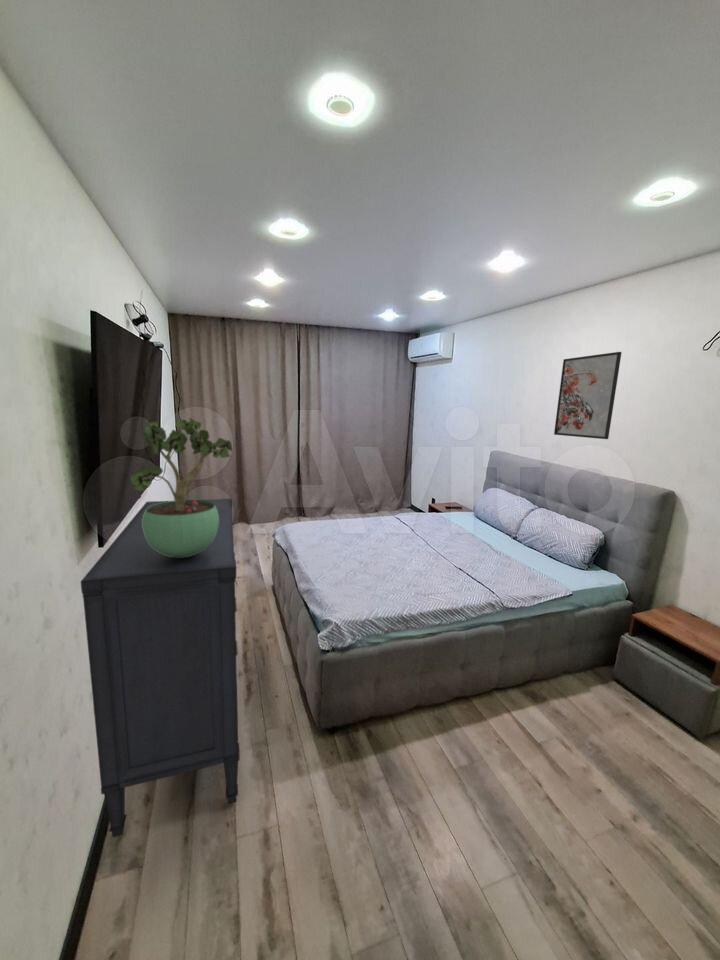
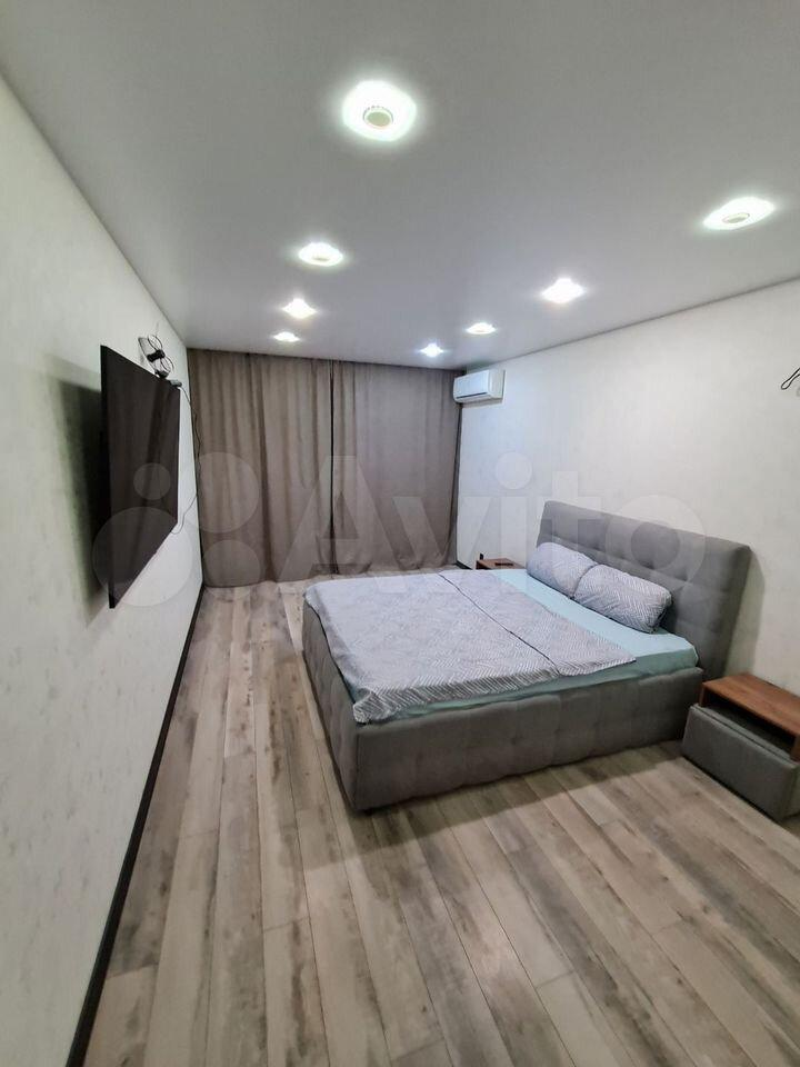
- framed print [553,351,622,440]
- potted plant [129,417,233,558]
- dresser [80,498,241,838]
